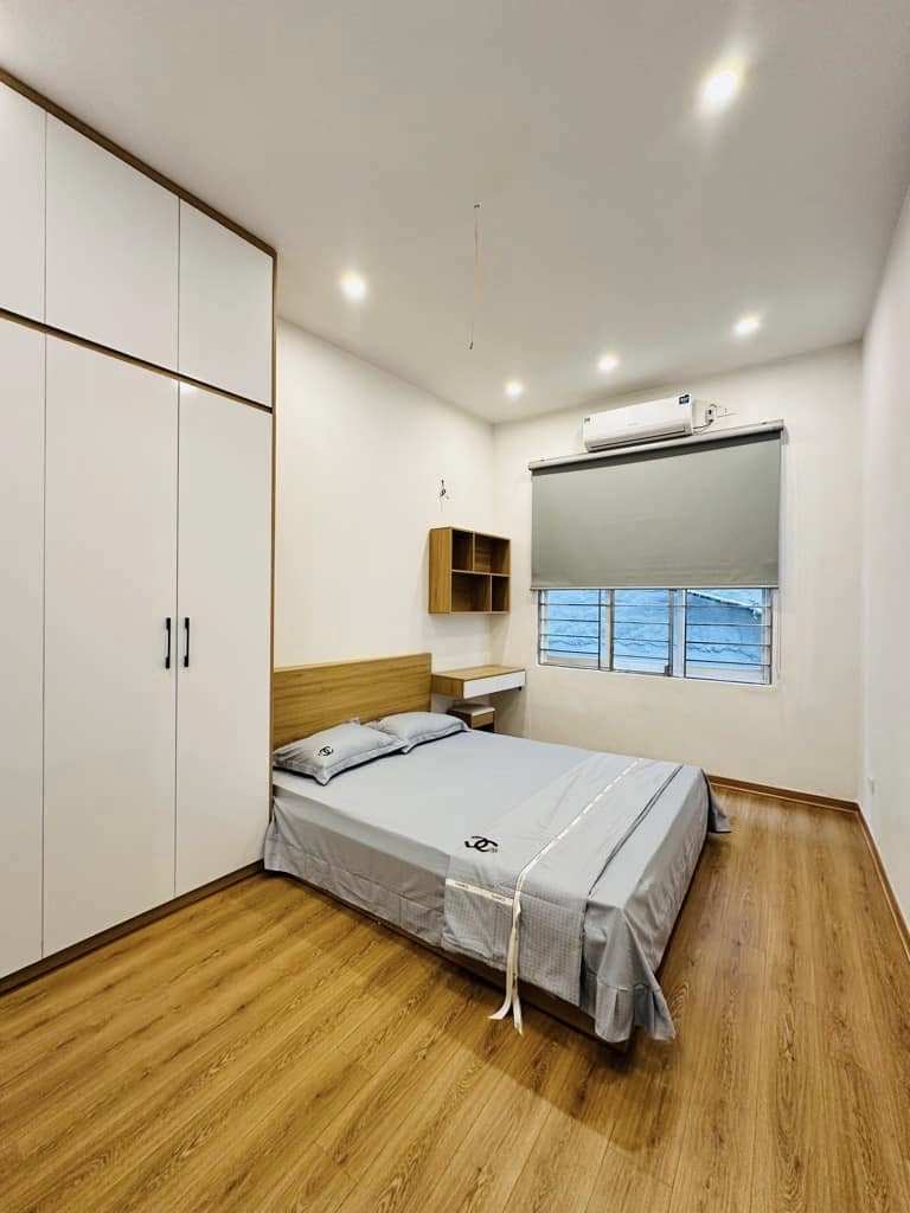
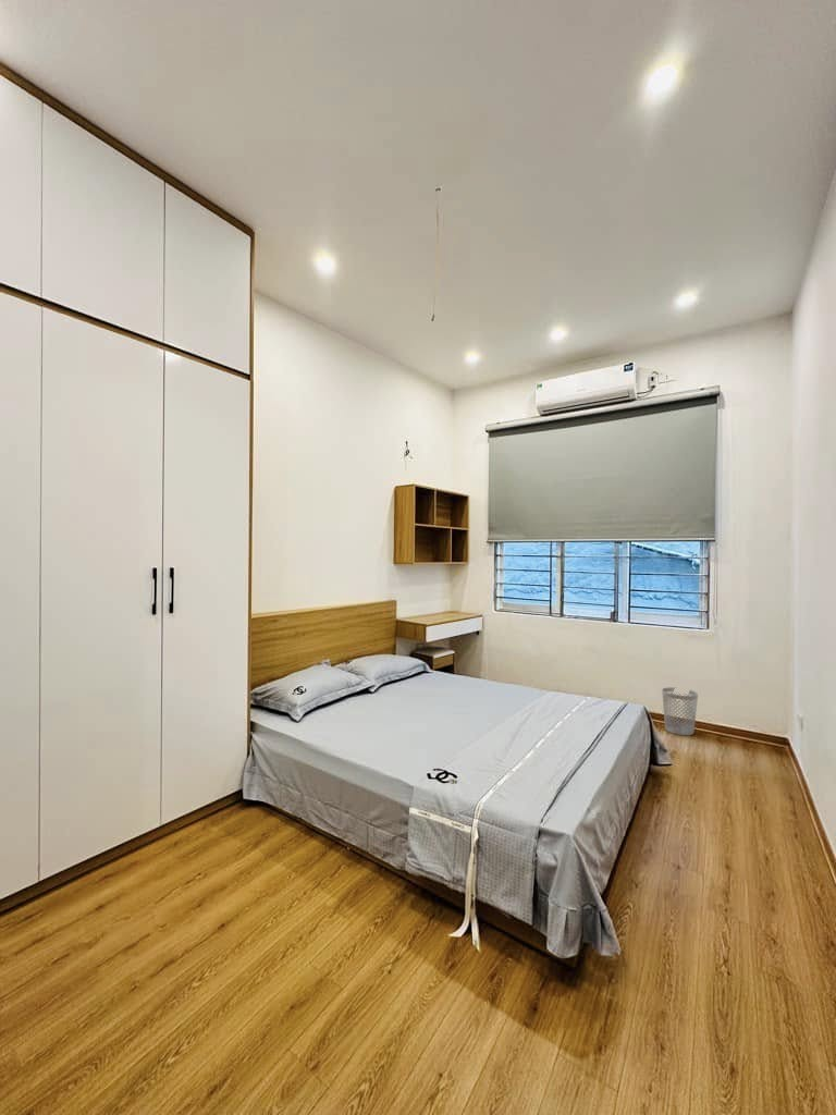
+ wastebasket [661,686,699,736]
